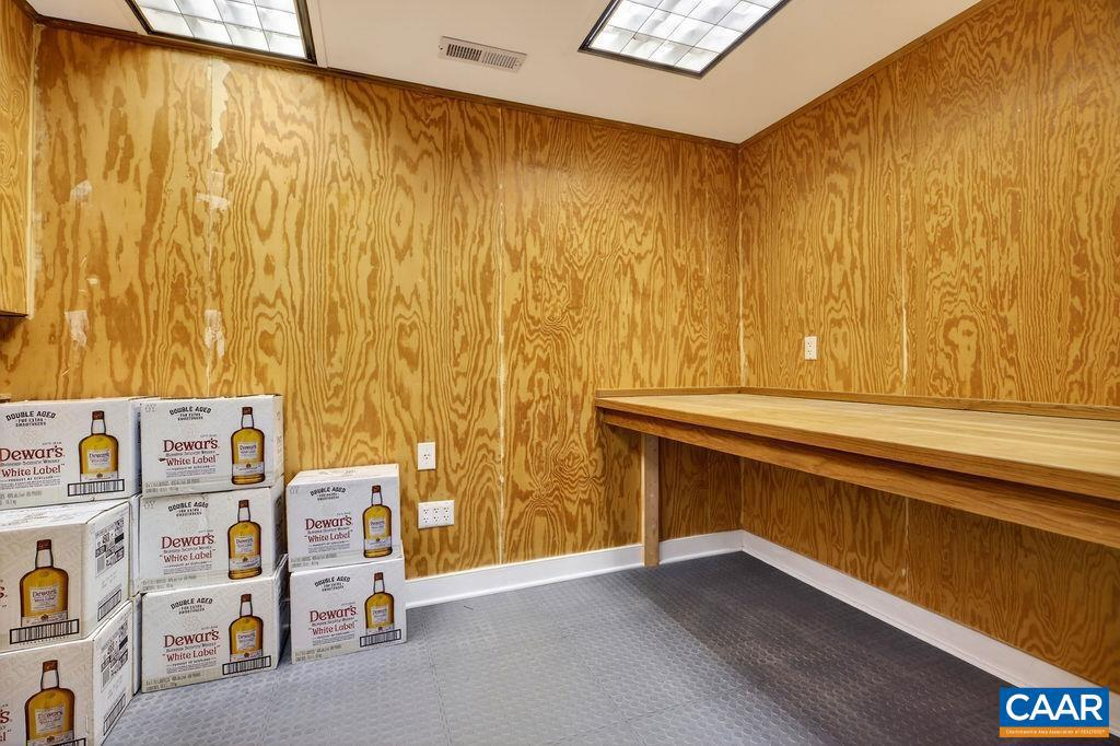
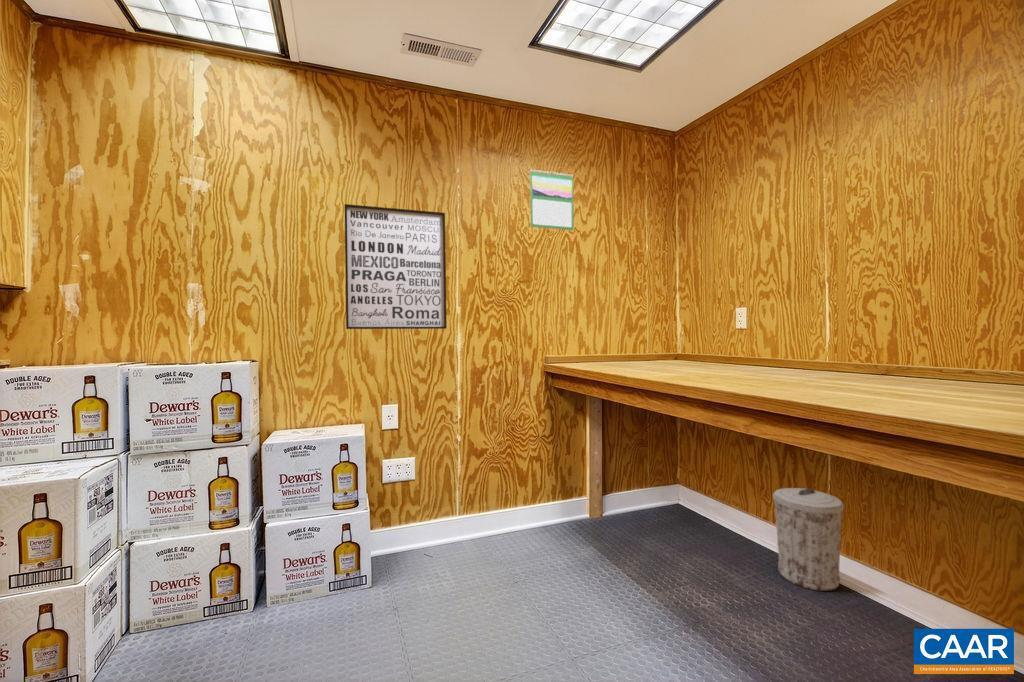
+ wall art [344,203,448,330]
+ trash can [772,487,845,592]
+ calendar [529,169,575,231]
